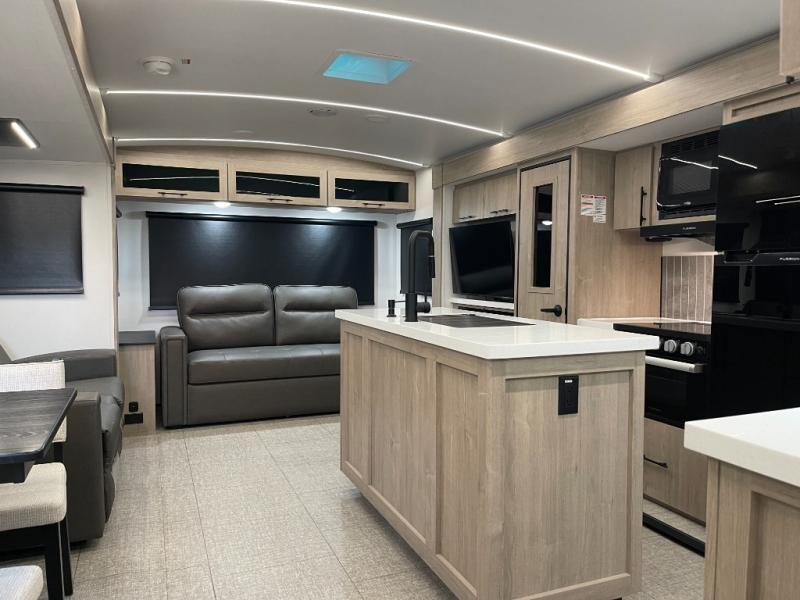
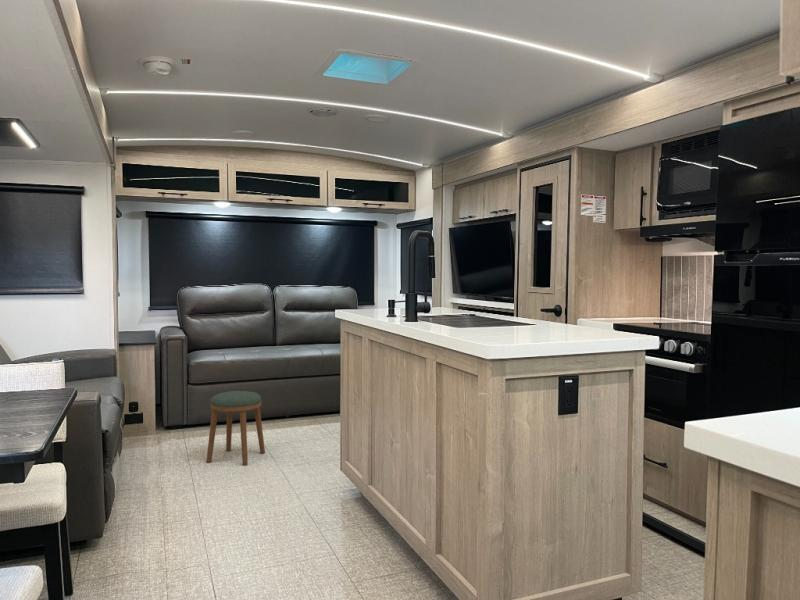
+ stool [205,390,266,467]
